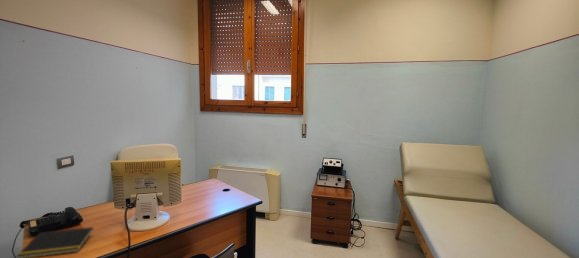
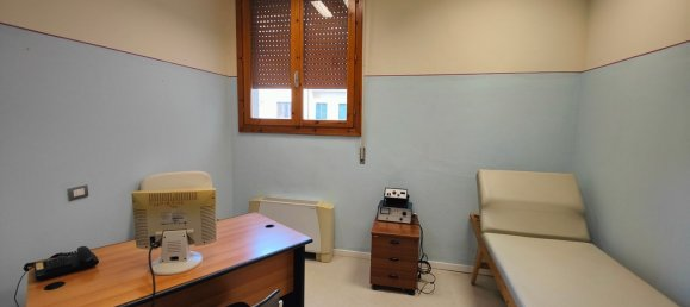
- notepad [15,226,94,258]
